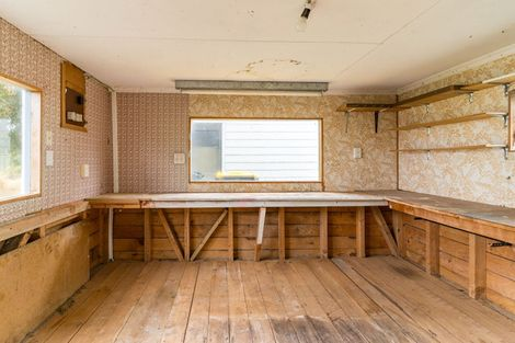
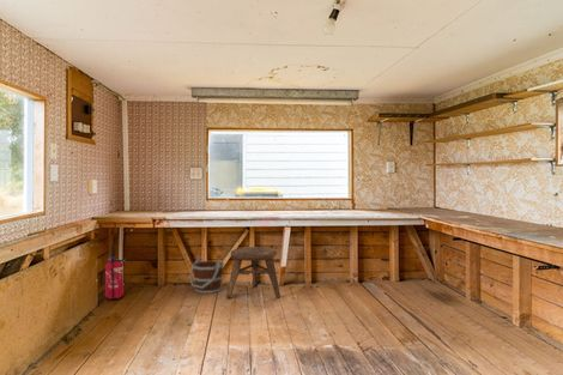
+ bucket [188,256,225,295]
+ fire extinguisher [104,244,126,301]
+ stool [225,246,282,300]
